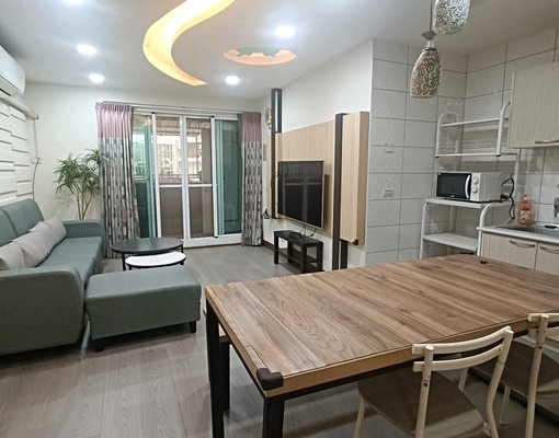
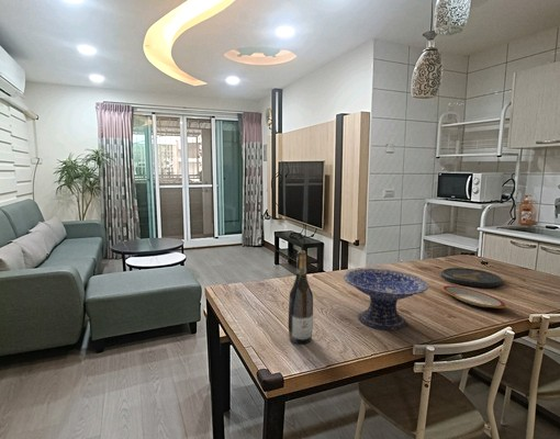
+ wine bottle [287,249,314,345]
+ decorative bowl [343,268,429,331]
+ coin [440,267,503,289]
+ plate [441,284,506,309]
